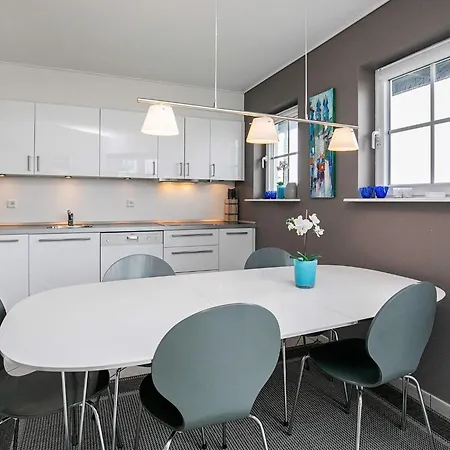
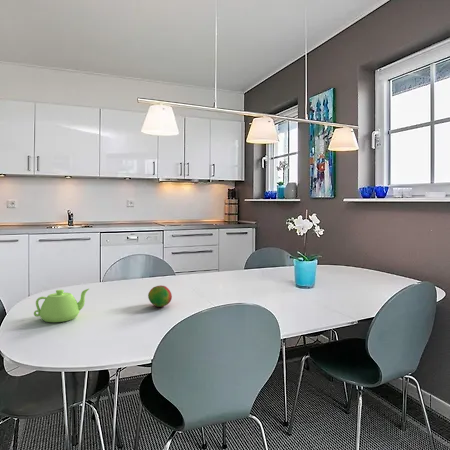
+ fruit [147,284,173,308]
+ teapot [33,288,90,323]
